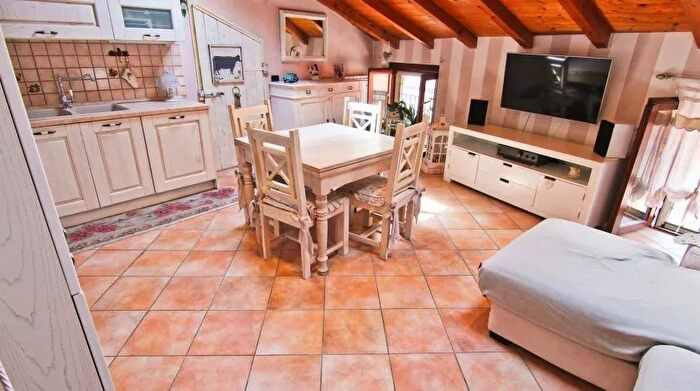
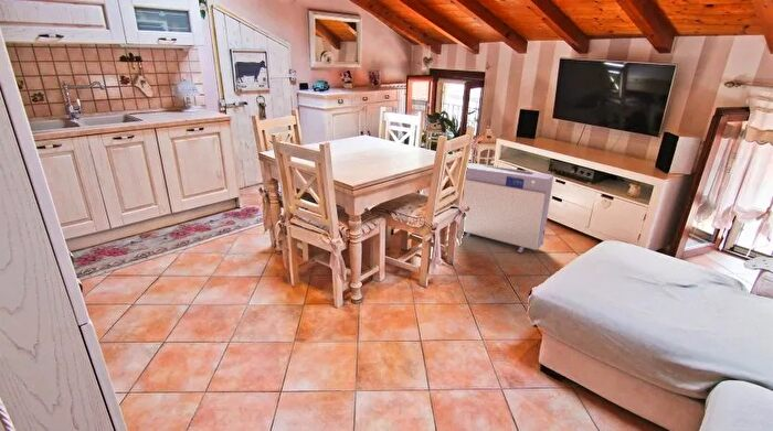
+ air purifier [463,162,554,254]
